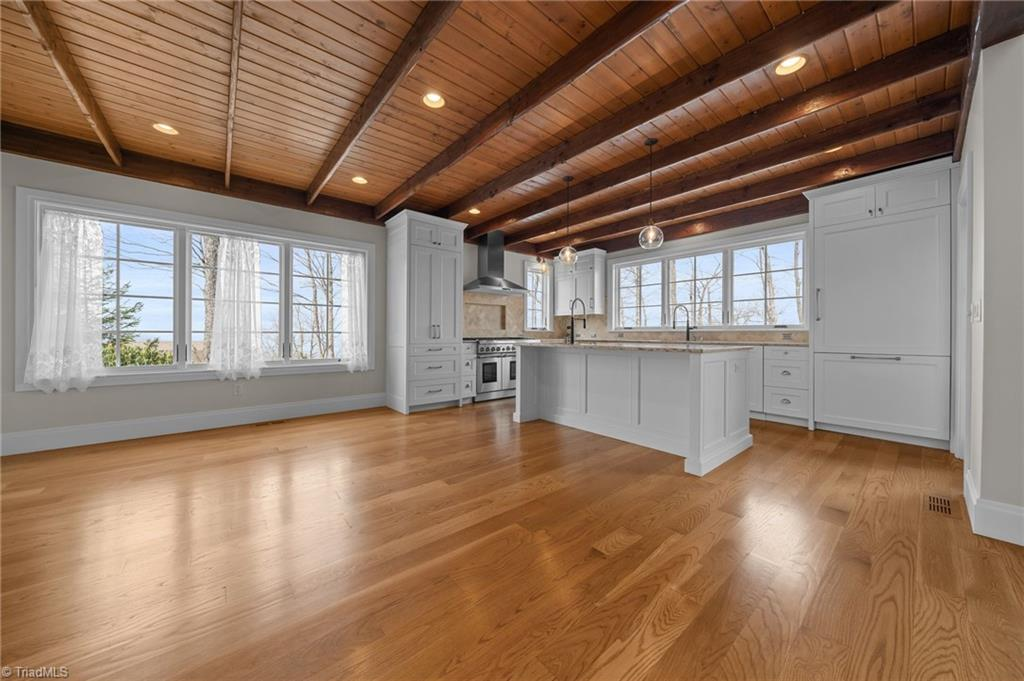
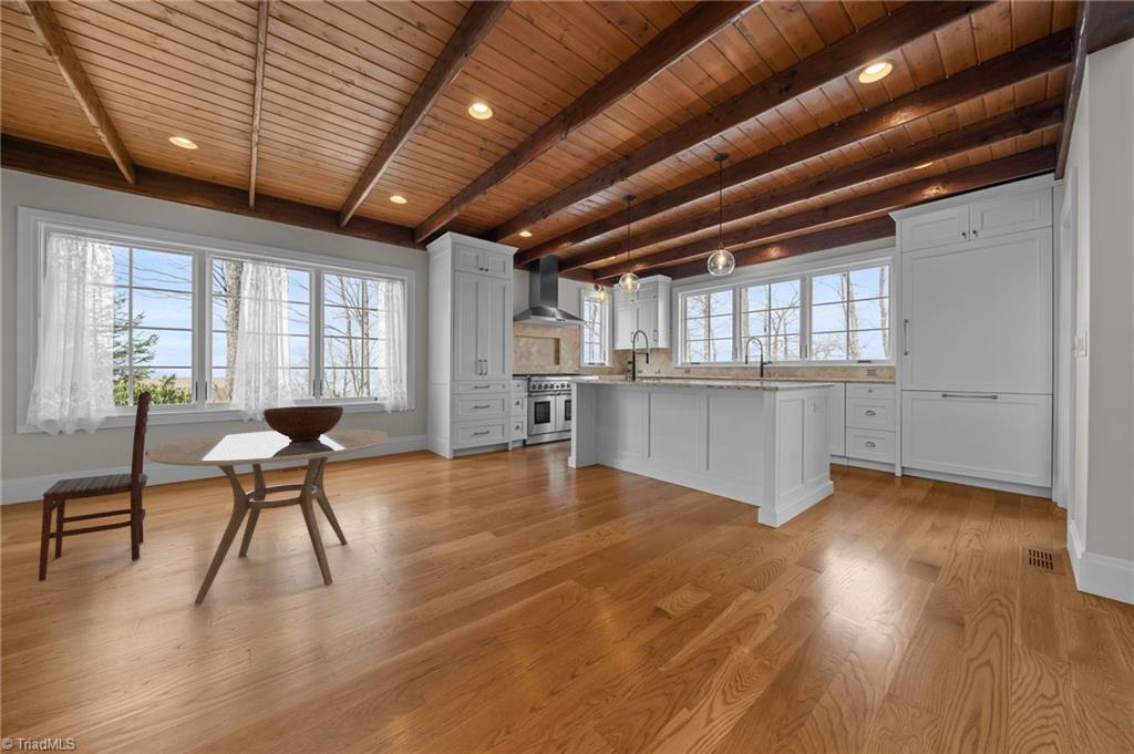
+ fruit bowl [262,405,344,441]
+ dining table [144,427,390,606]
+ dining chair [38,390,153,582]
